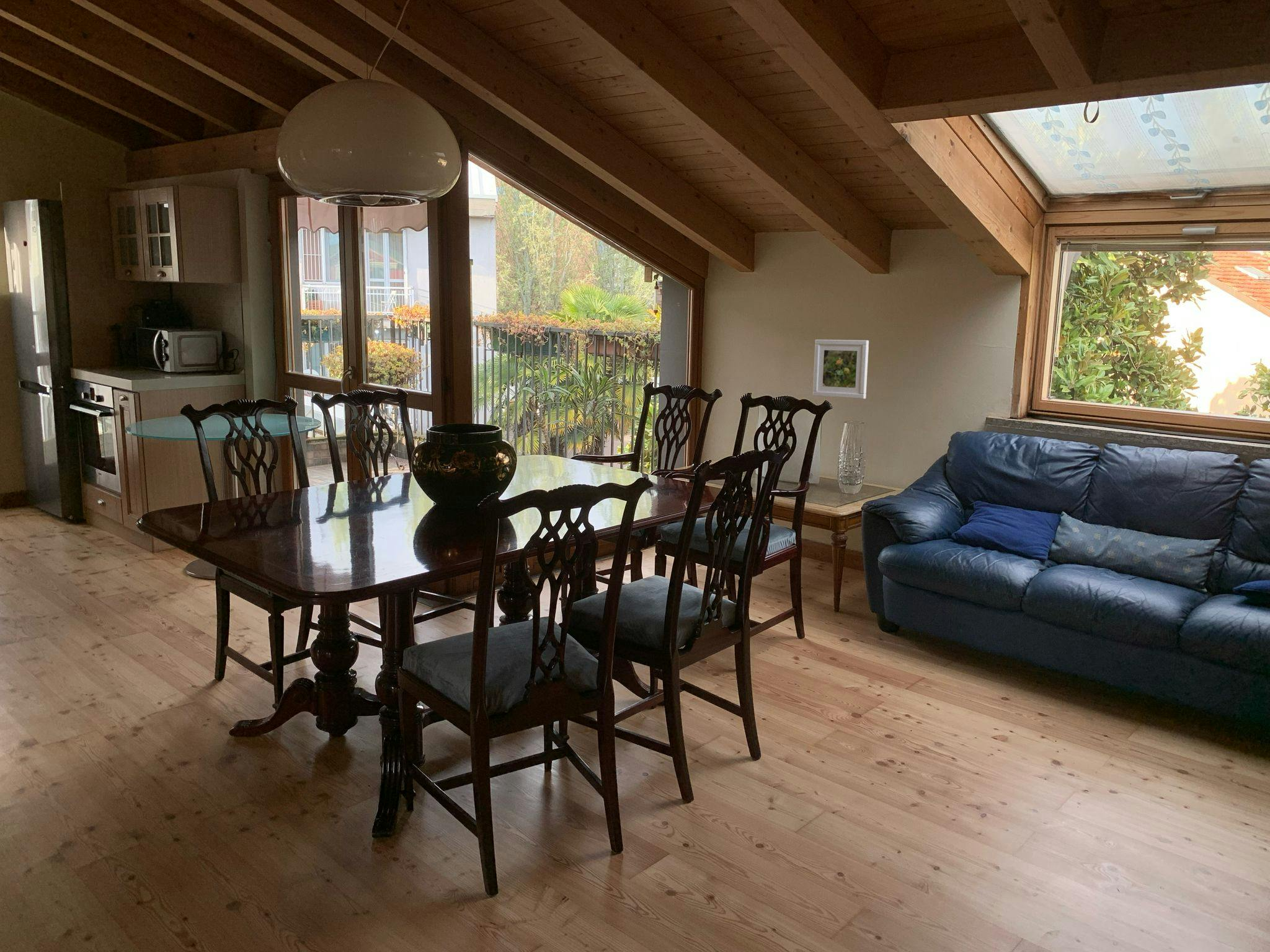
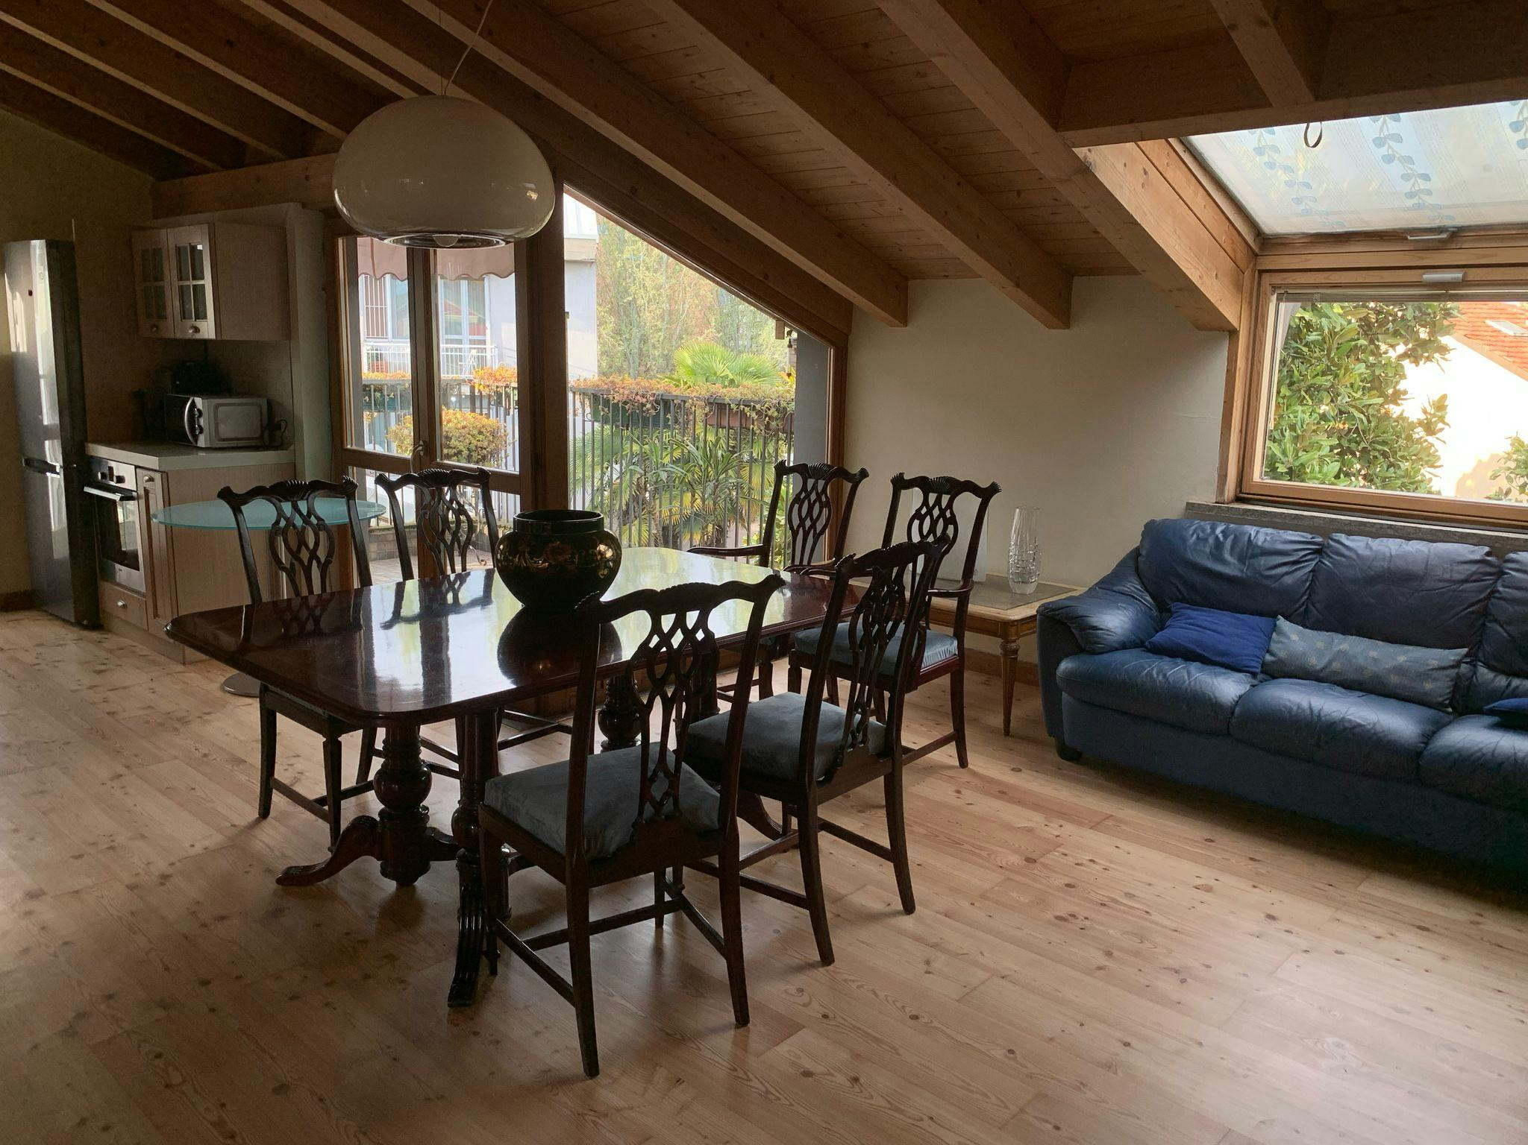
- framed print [812,339,869,400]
